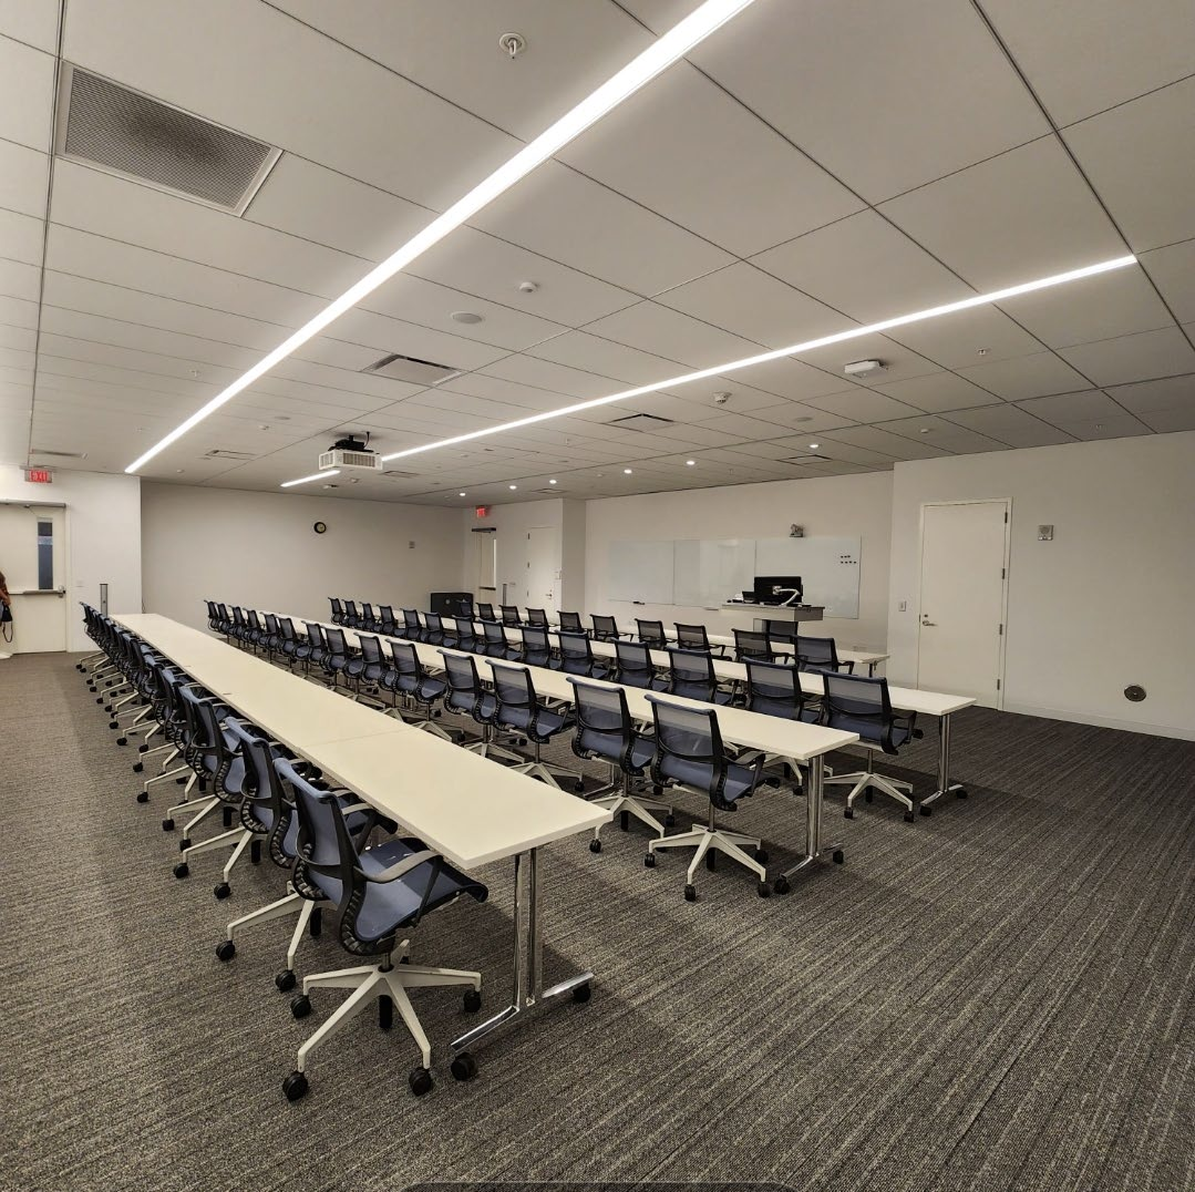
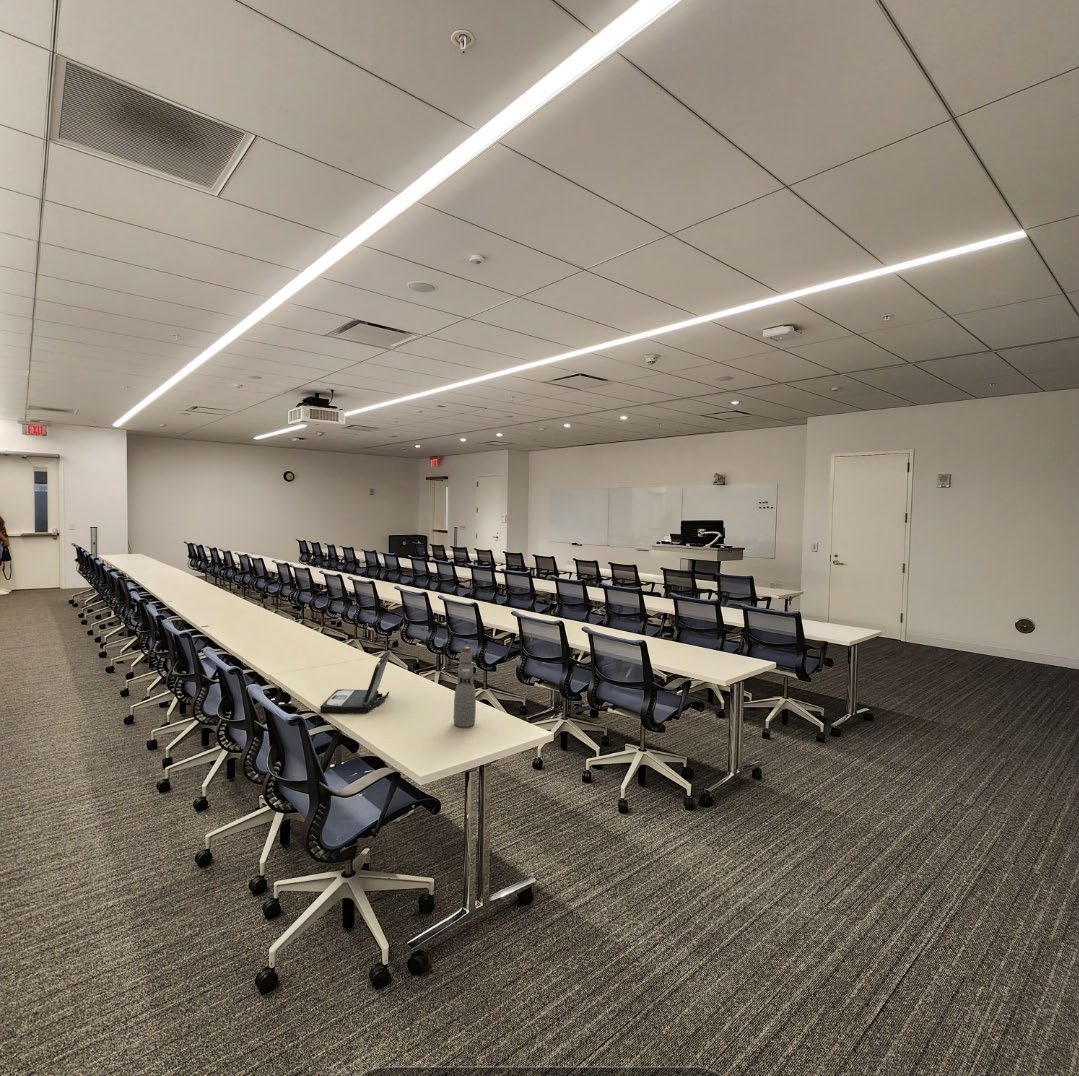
+ laptop [319,650,391,714]
+ bottle [453,645,477,728]
